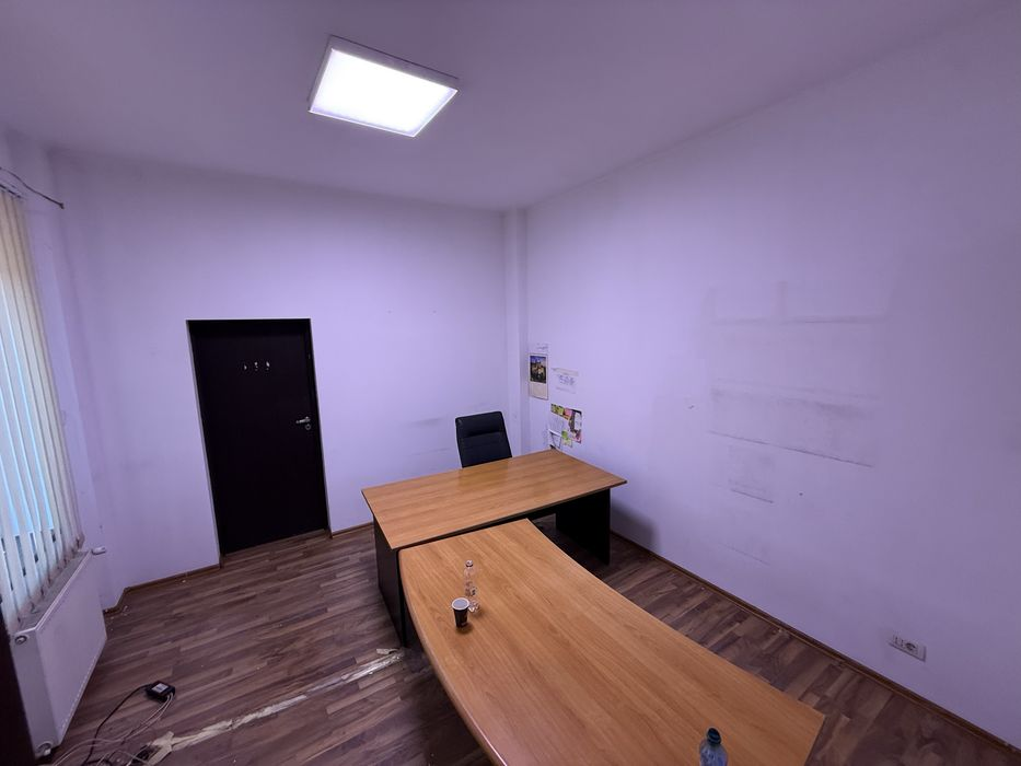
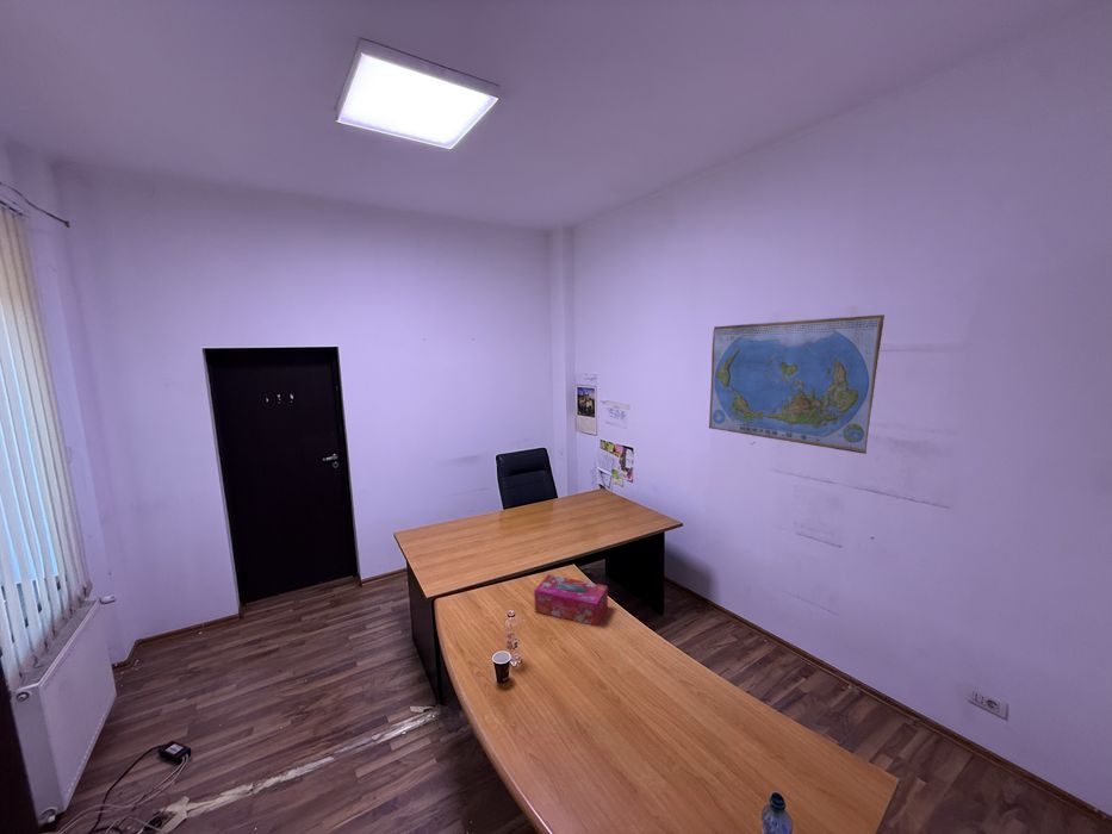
+ tissue box [533,573,609,627]
+ world map [708,313,886,455]
